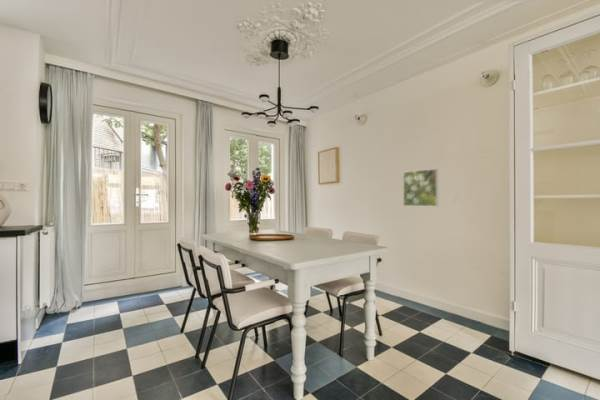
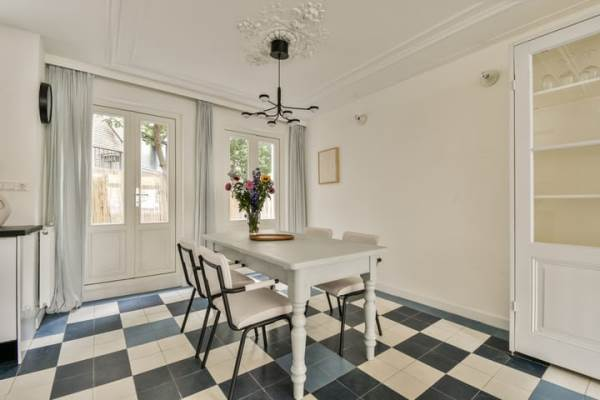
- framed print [402,168,439,207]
